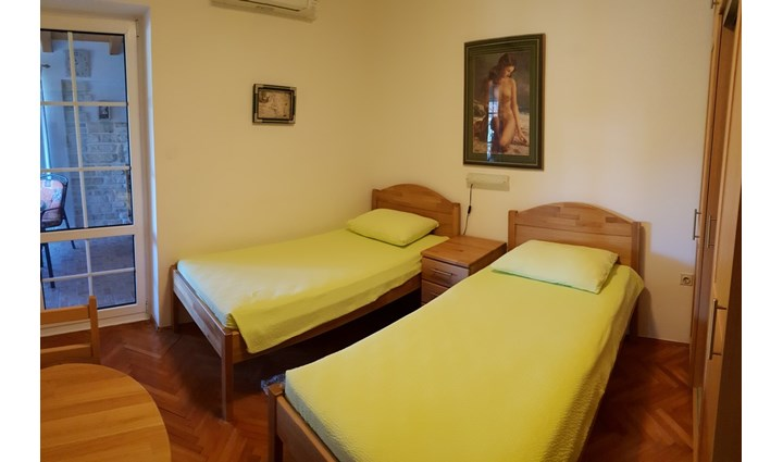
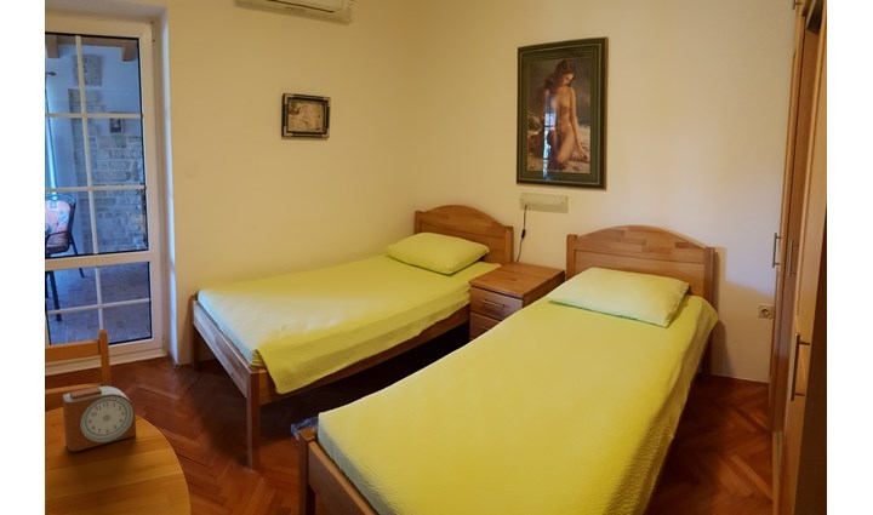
+ alarm clock [61,385,137,452]
